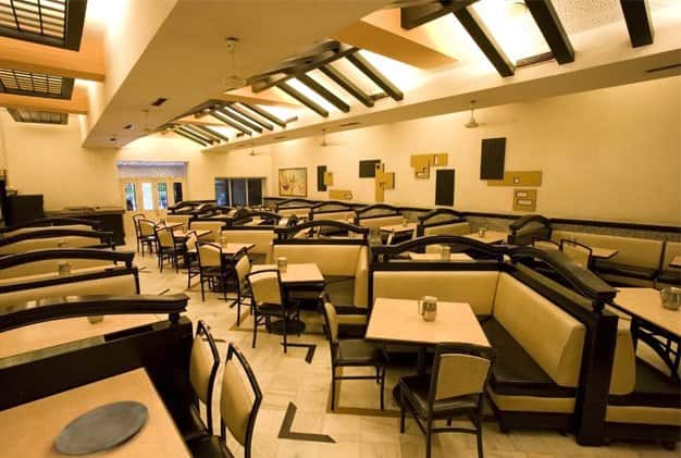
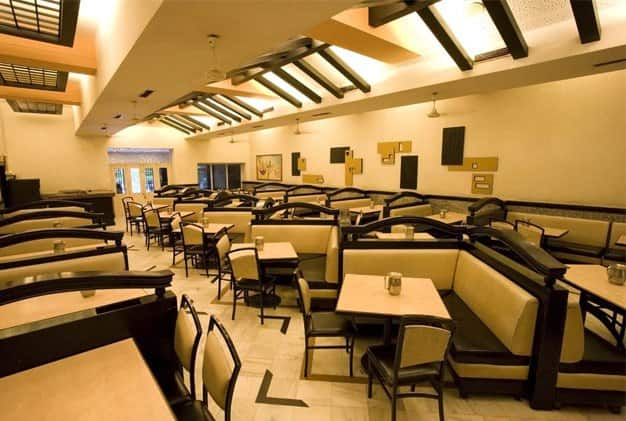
- plate [54,399,149,457]
